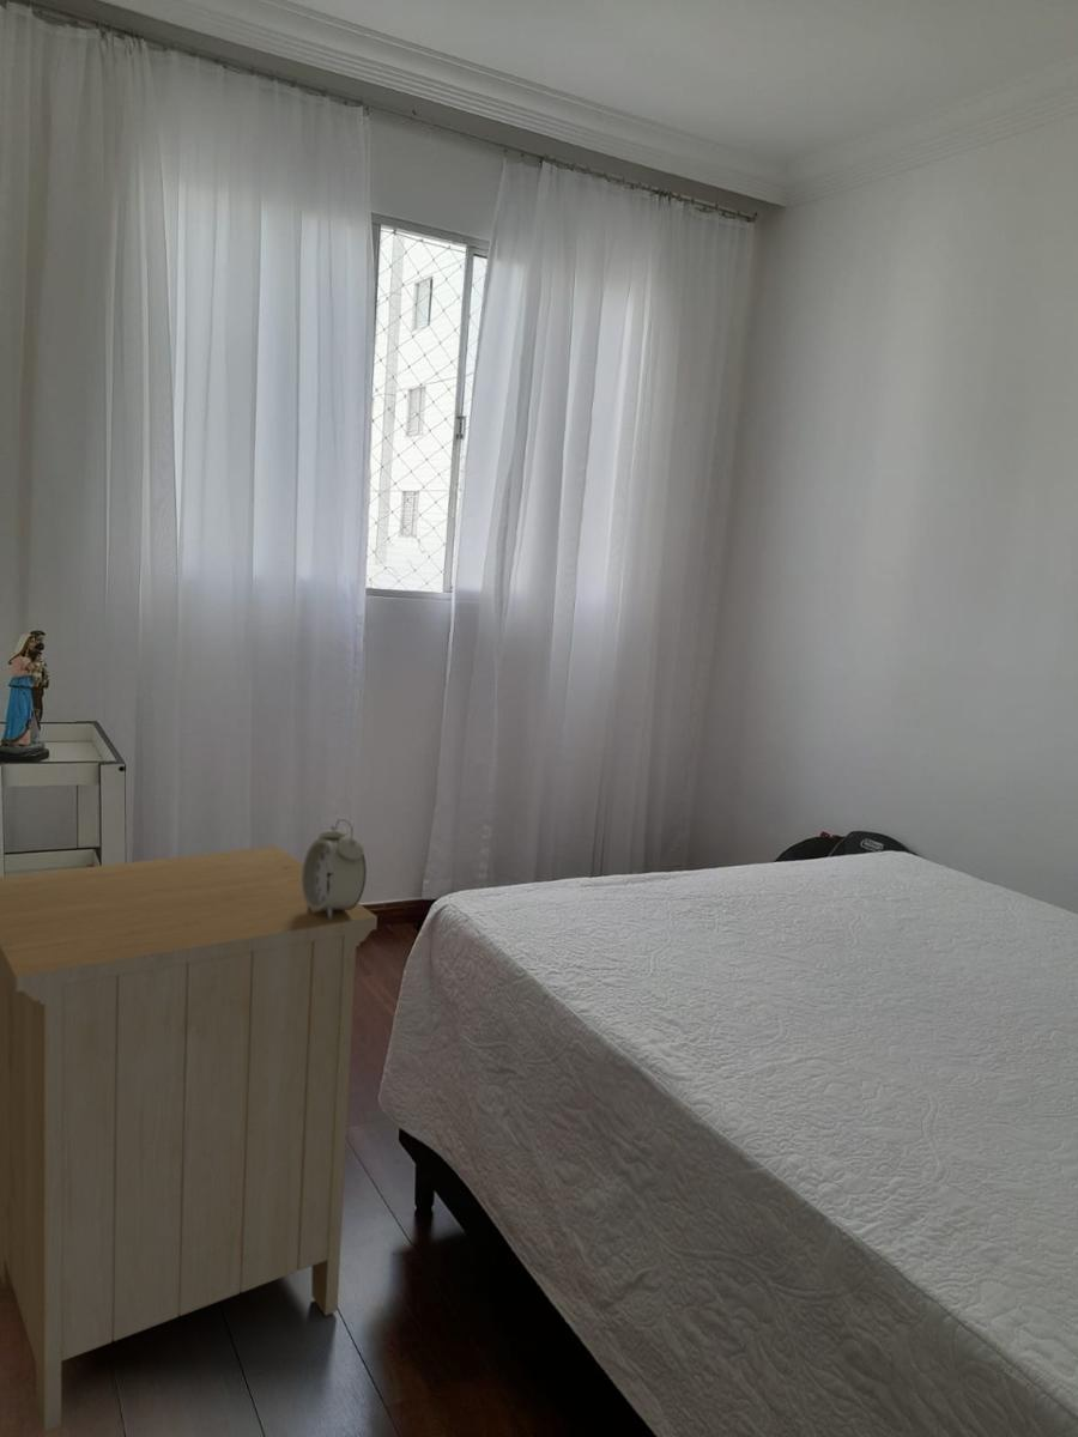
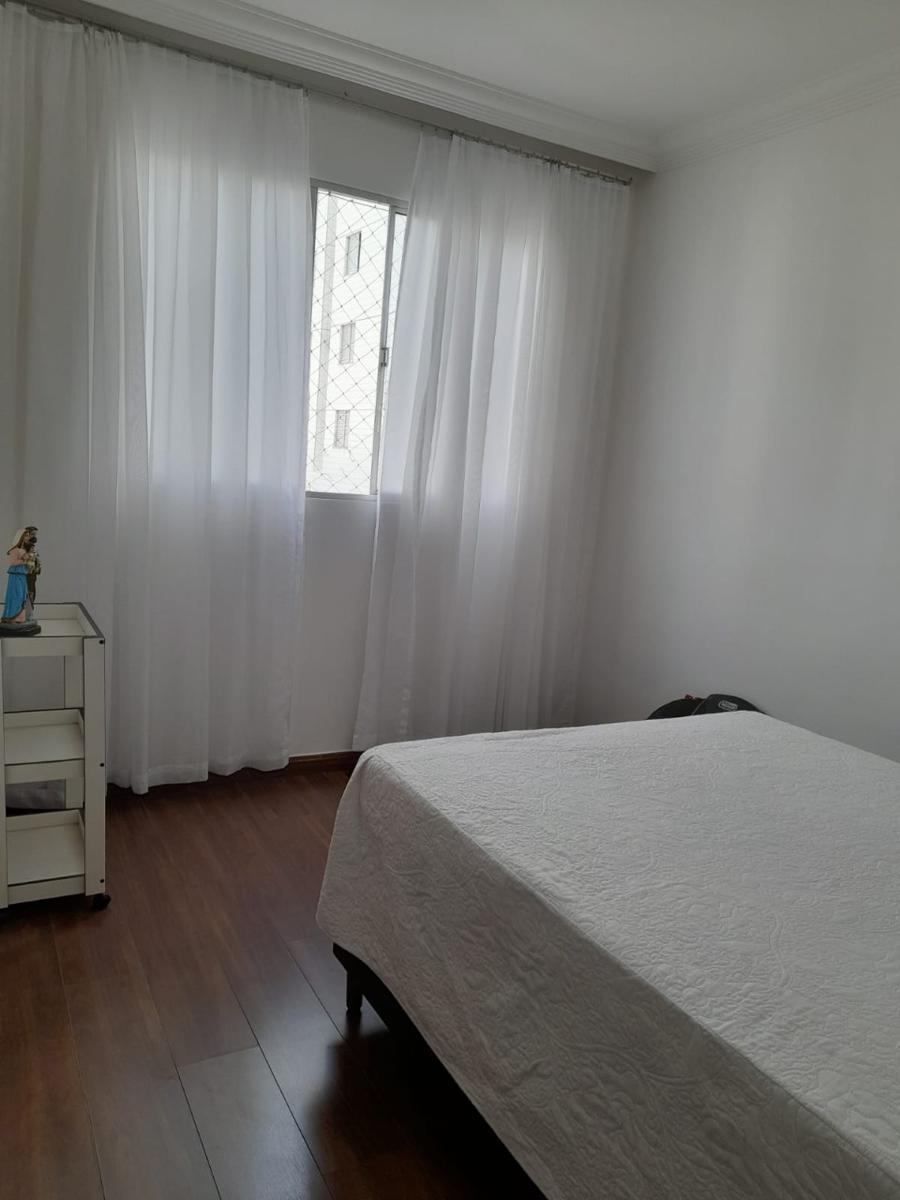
- alarm clock [302,818,368,918]
- nightstand [0,844,378,1433]
